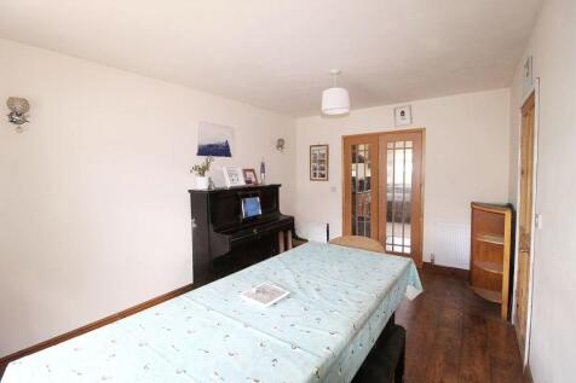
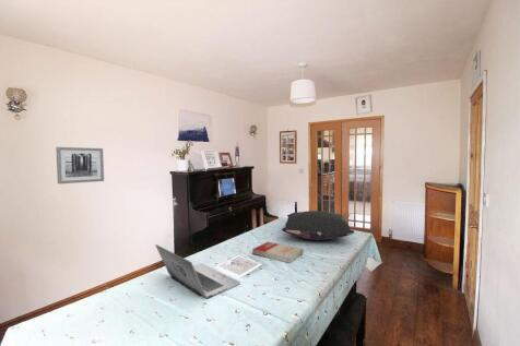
+ wall art [55,146,105,184]
+ pillow [281,210,355,241]
+ book [251,241,305,264]
+ laptop [154,243,241,300]
